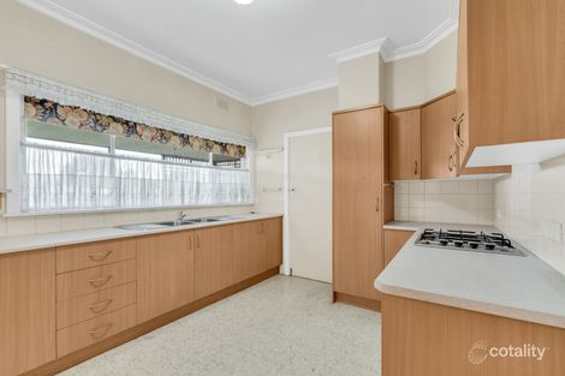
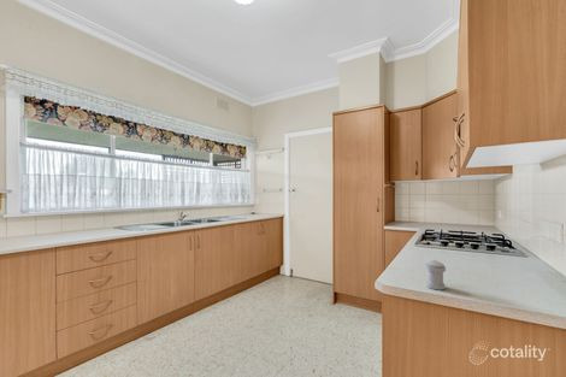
+ pepper shaker [424,259,447,291]
